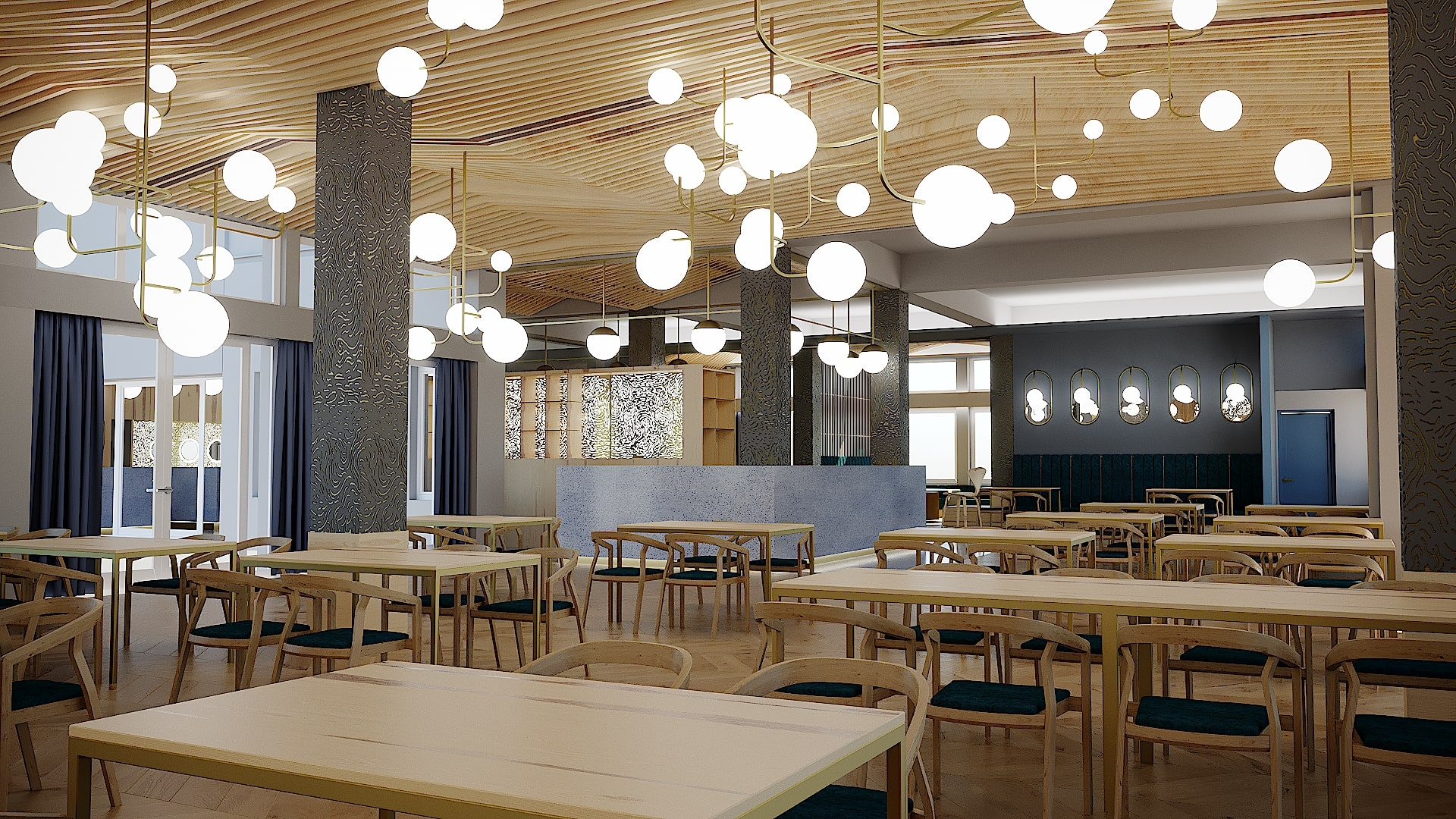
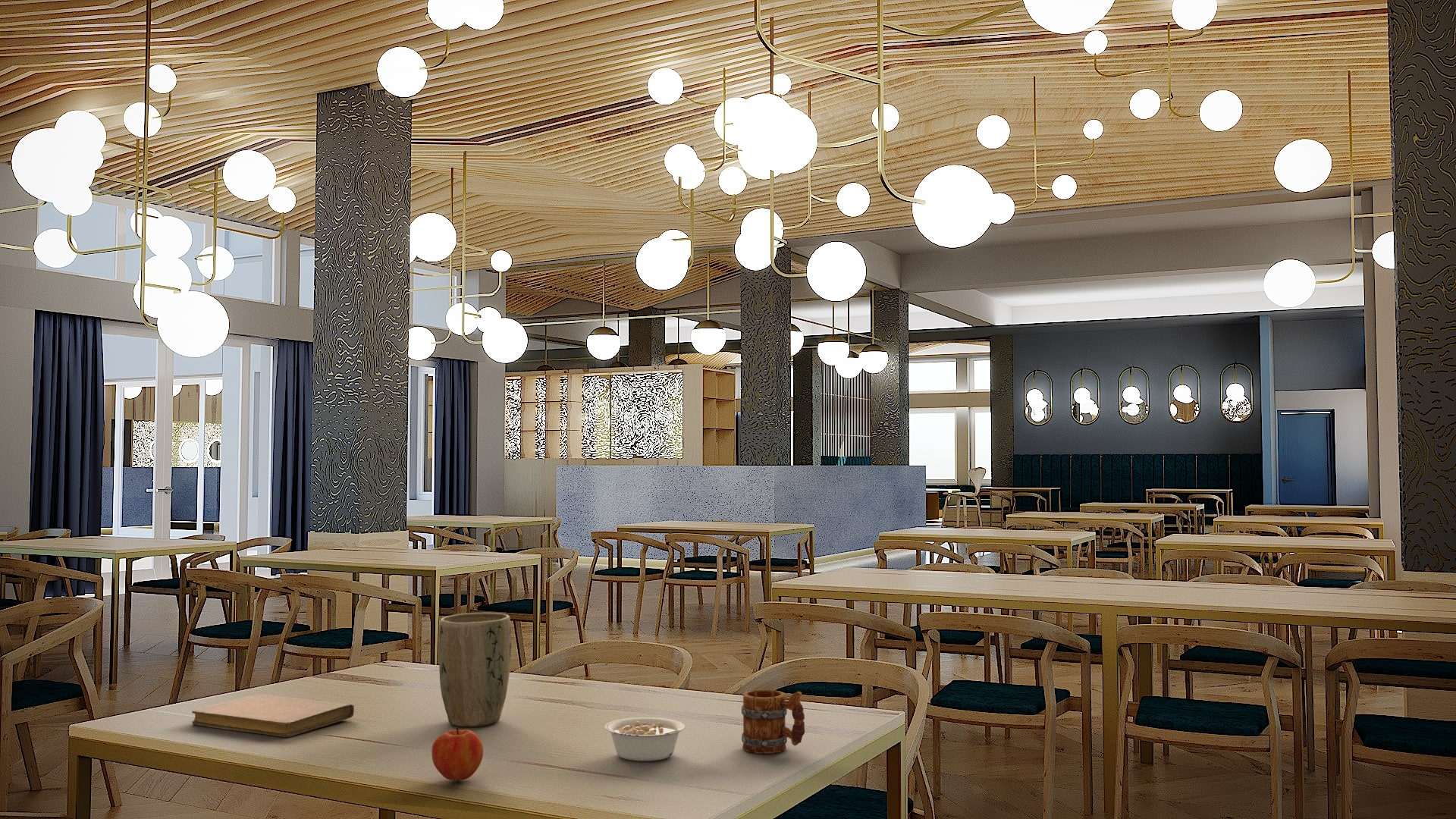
+ plant pot [438,612,512,727]
+ mug [741,689,805,755]
+ legume [604,717,686,761]
+ apple [431,727,485,782]
+ notebook [191,693,355,738]
